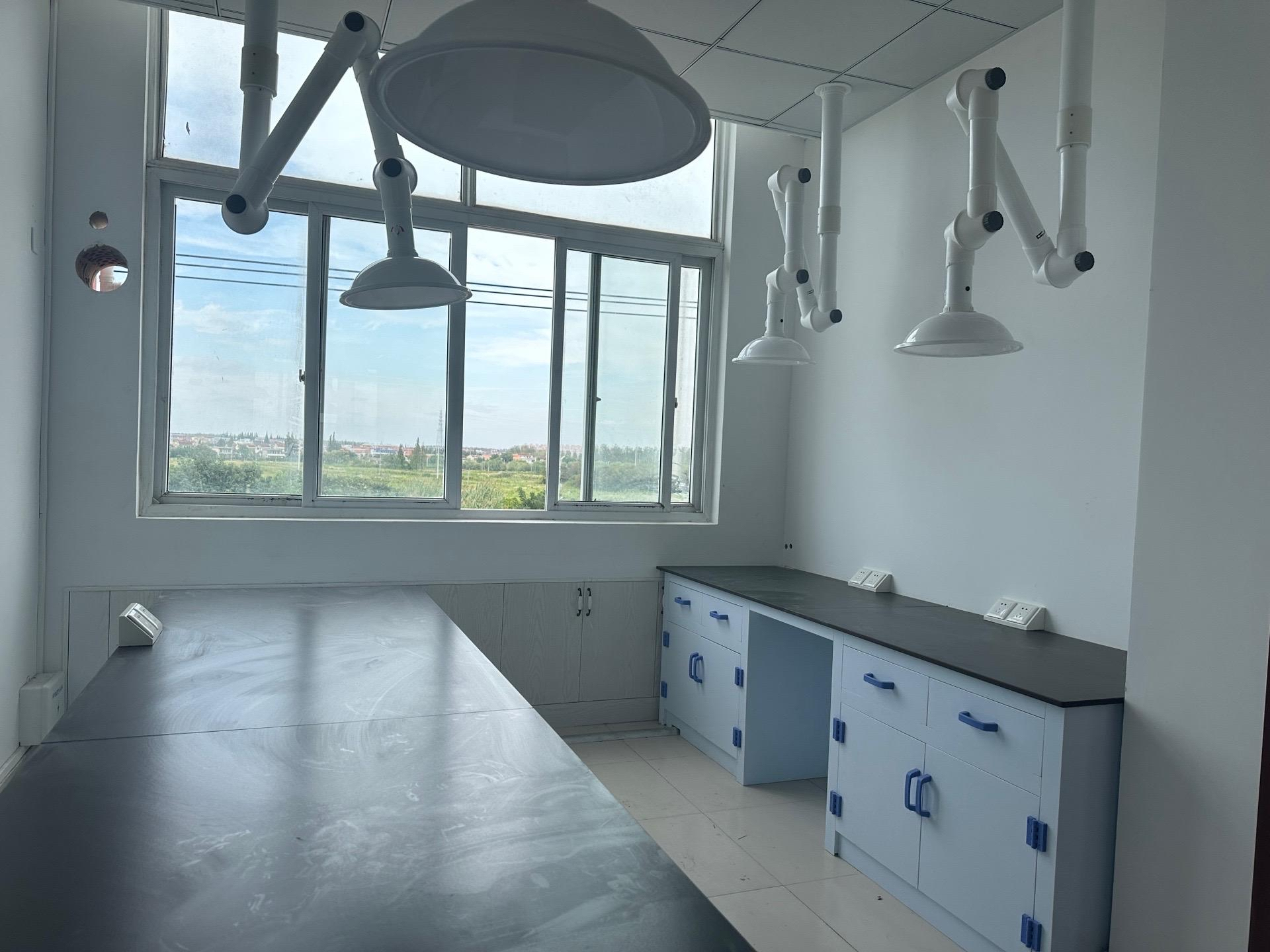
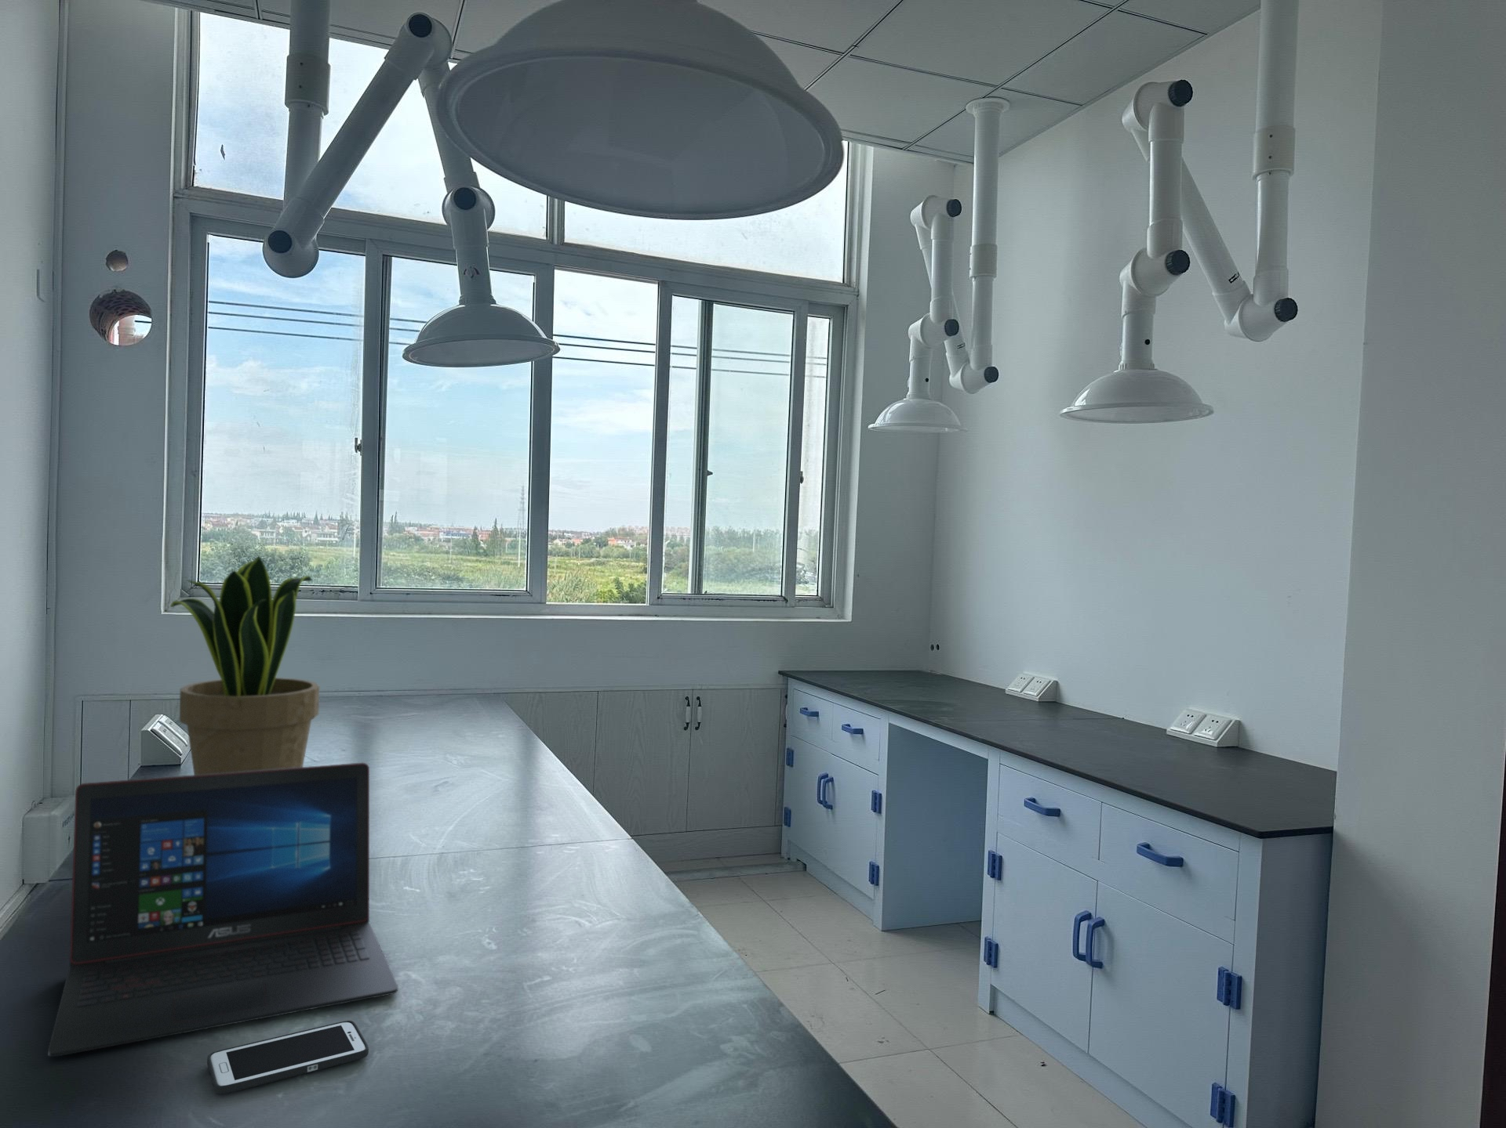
+ laptop [47,762,400,1058]
+ potted plant [170,556,320,775]
+ cell phone [206,1020,370,1095]
